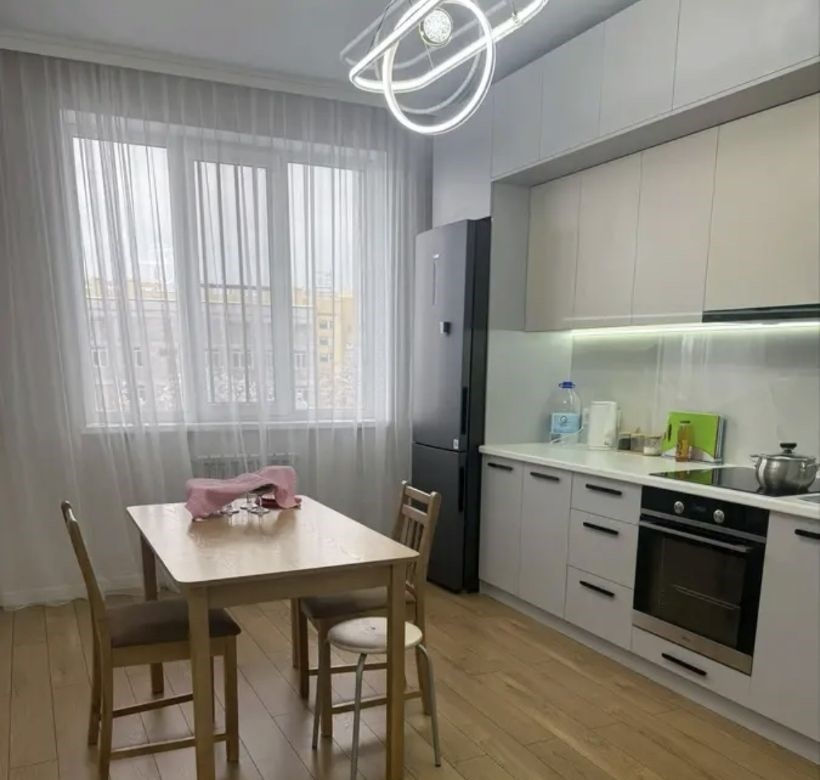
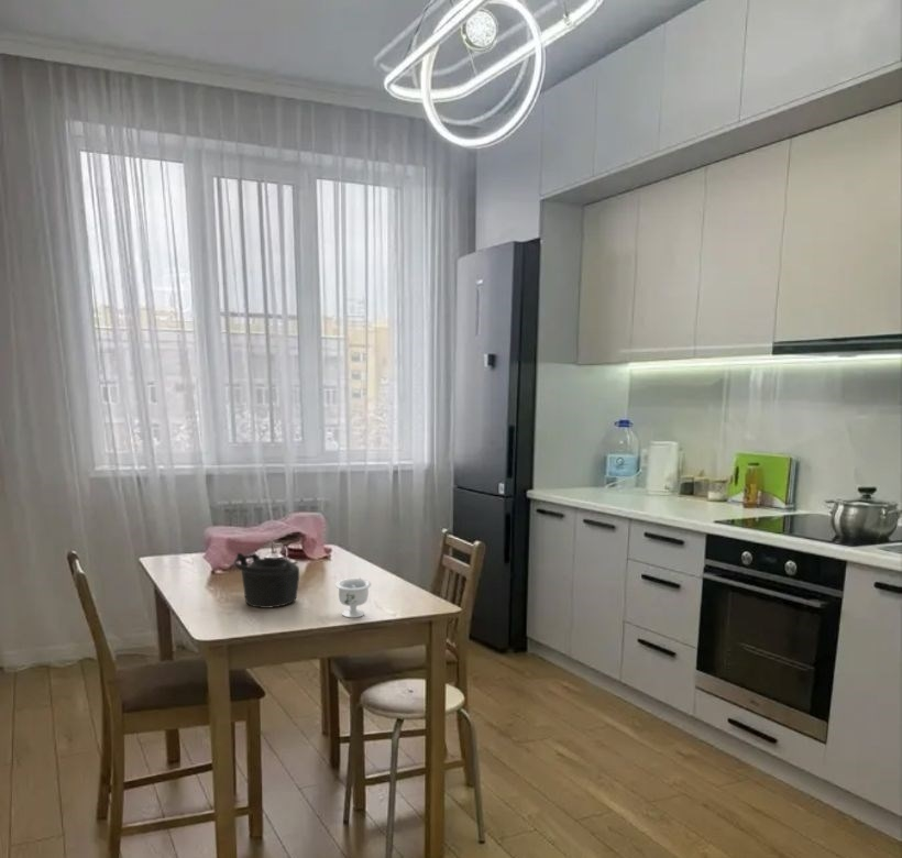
+ teapot [233,552,300,609]
+ teacup [334,576,373,619]
